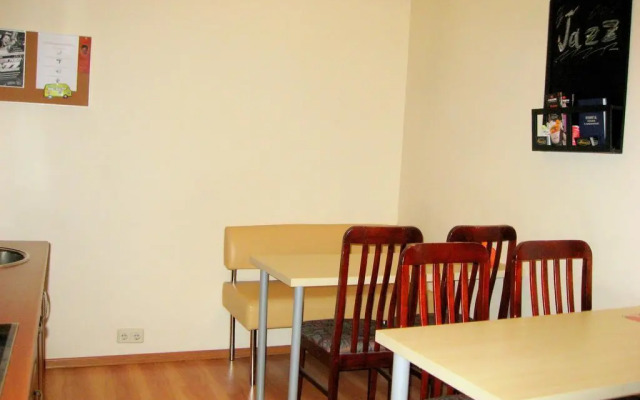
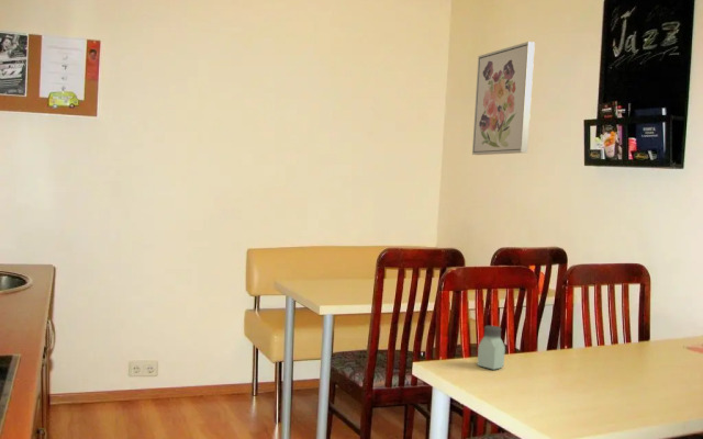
+ saltshaker [477,325,506,371]
+ wall art [471,41,536,156]
